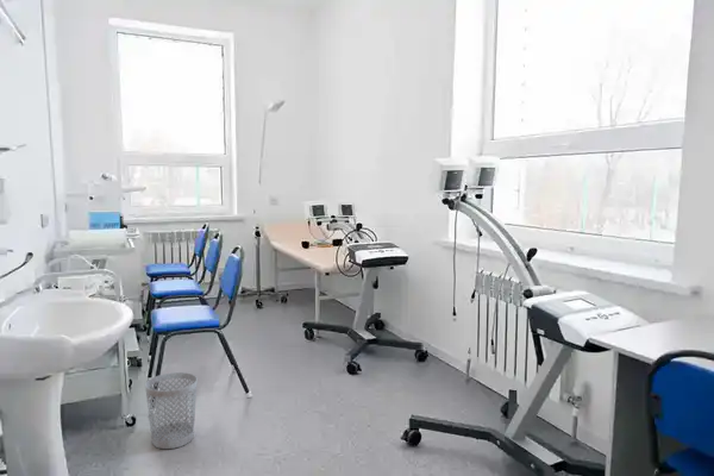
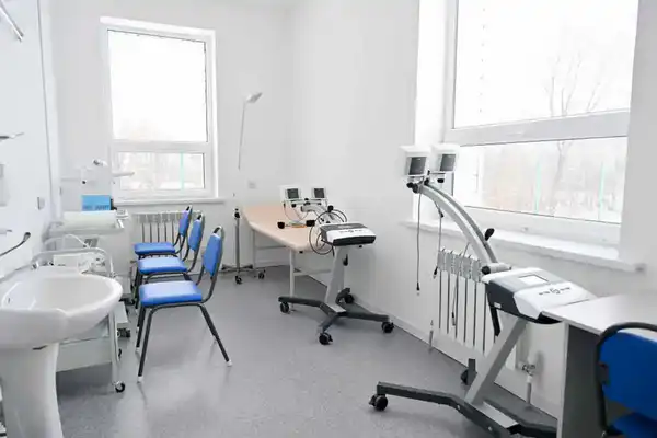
- wastebasket [144,371,199,450]
